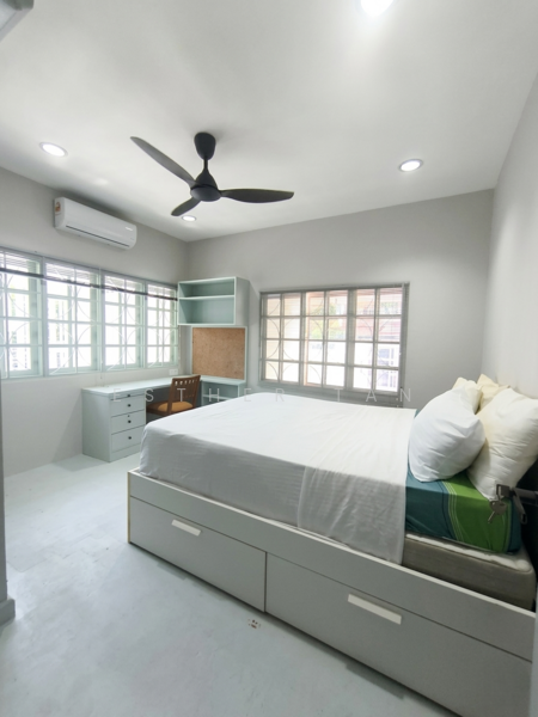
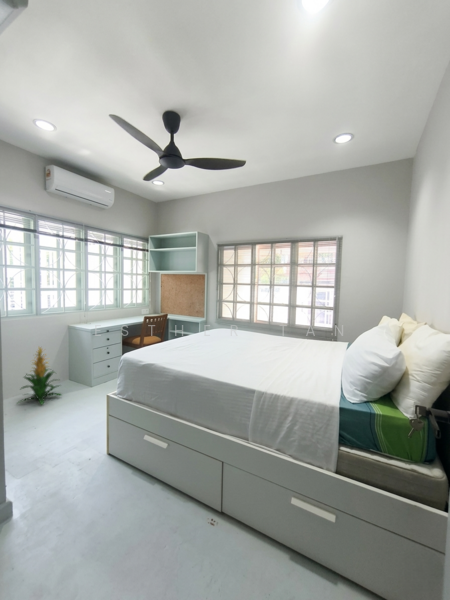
+ indoor plant [15,345,63,406]
